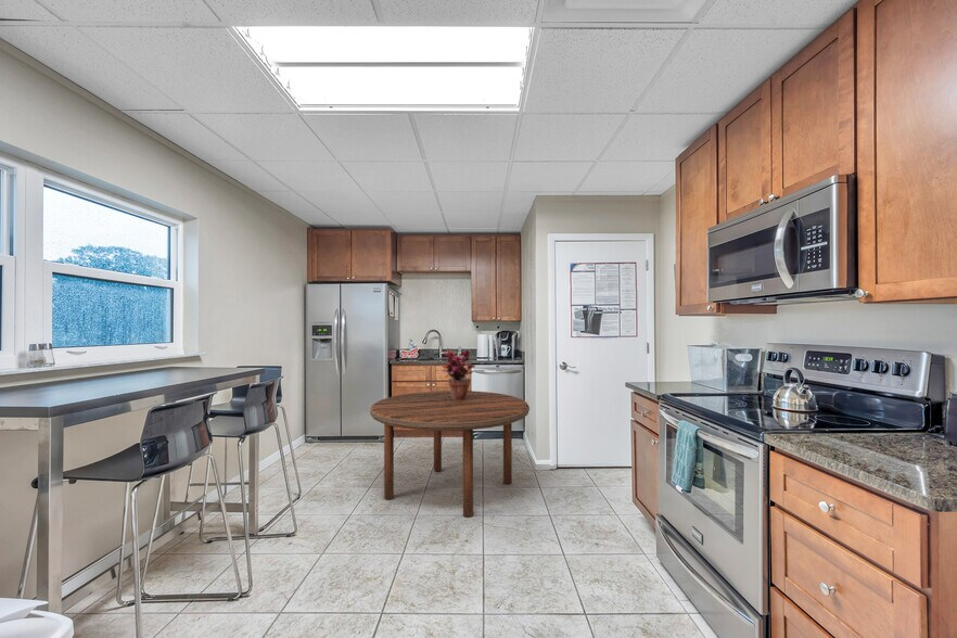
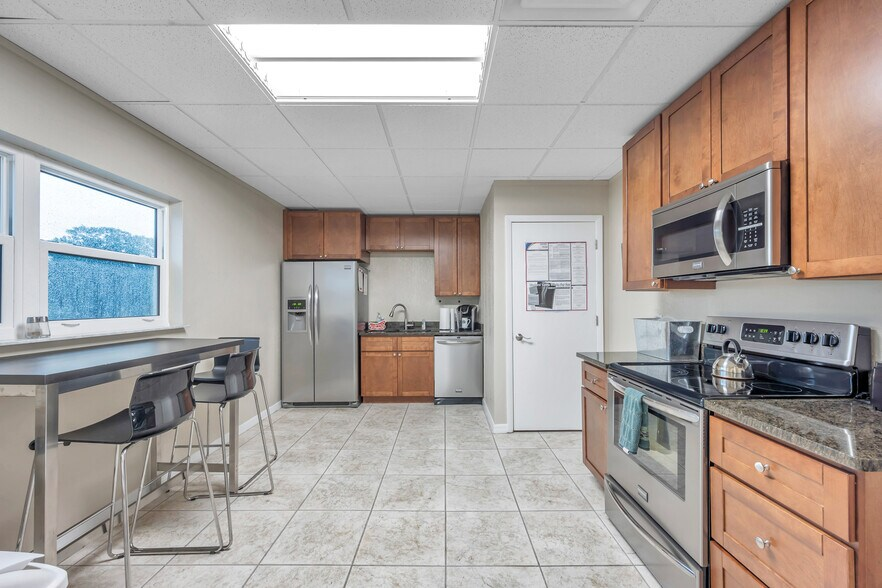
- dining table [369,390,531,519]
- potted plant [441,348,476,400]
